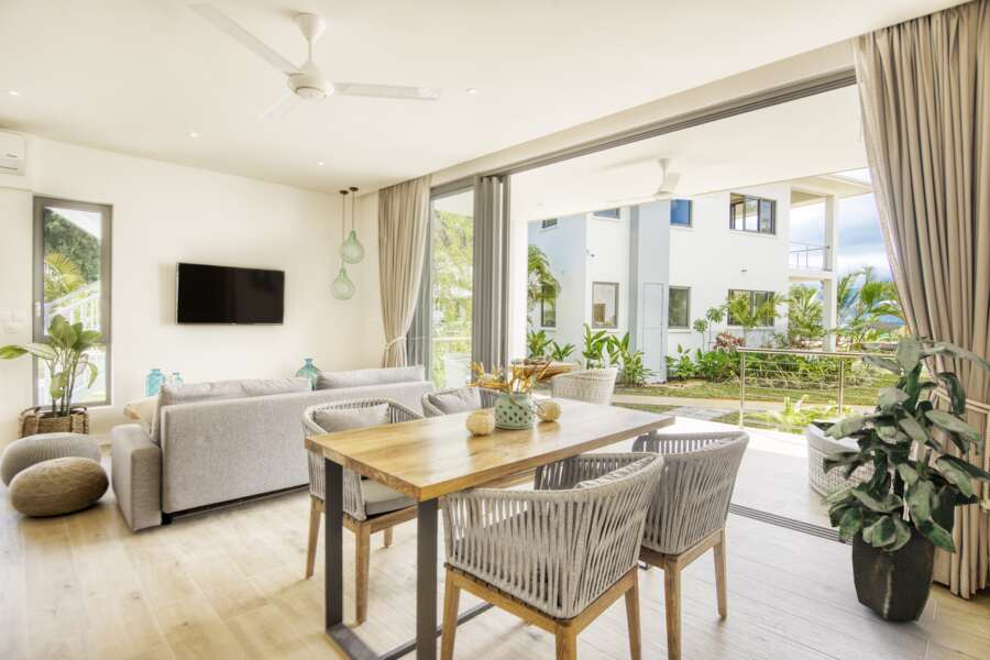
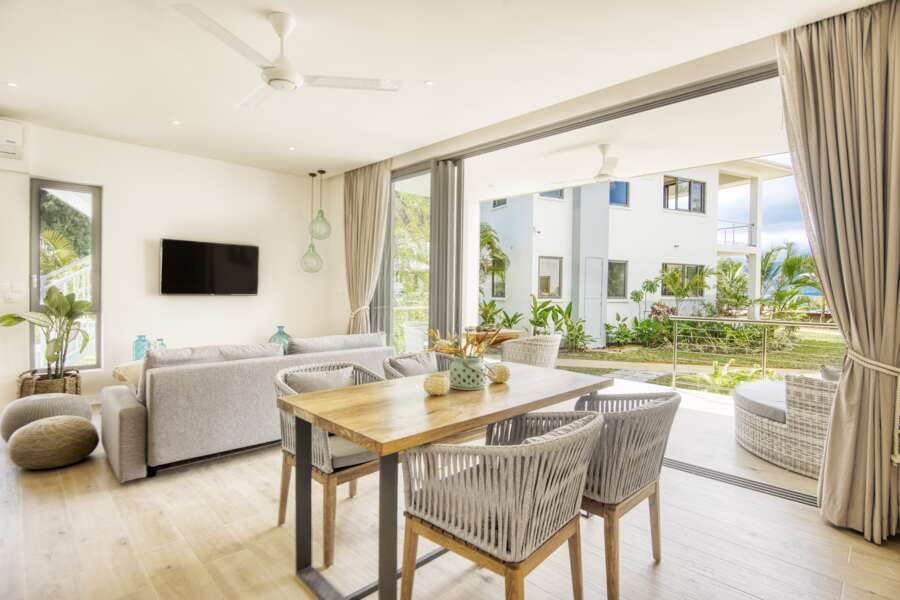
- indoor plant [809,321,990,623]
